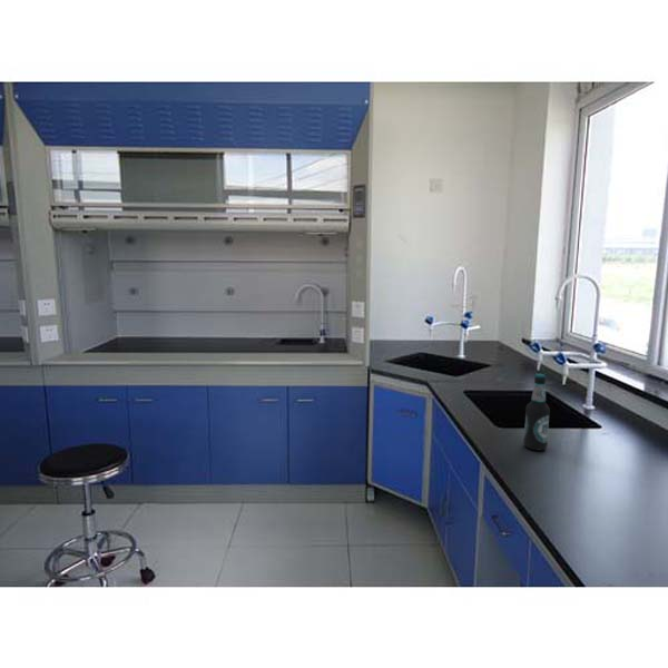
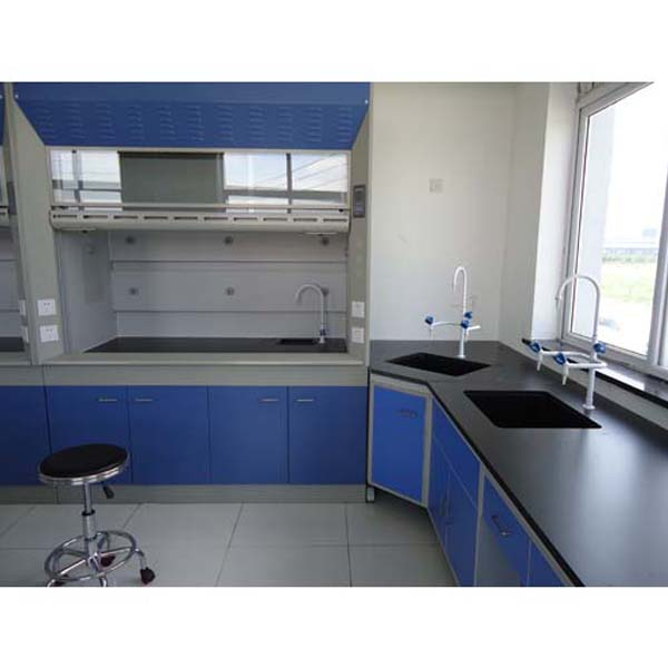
- bottle [522,373,551,452]
